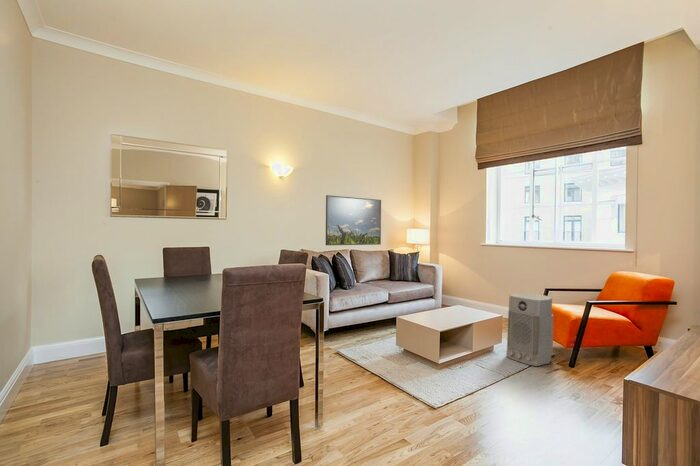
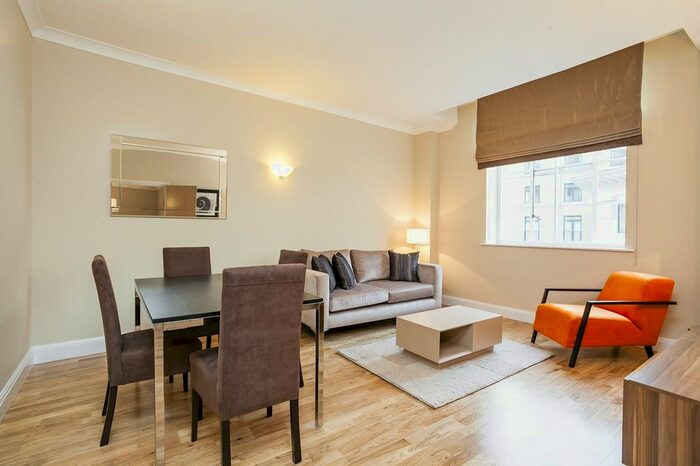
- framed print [325,194,382,246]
- air purifier [505,292,554,367]
